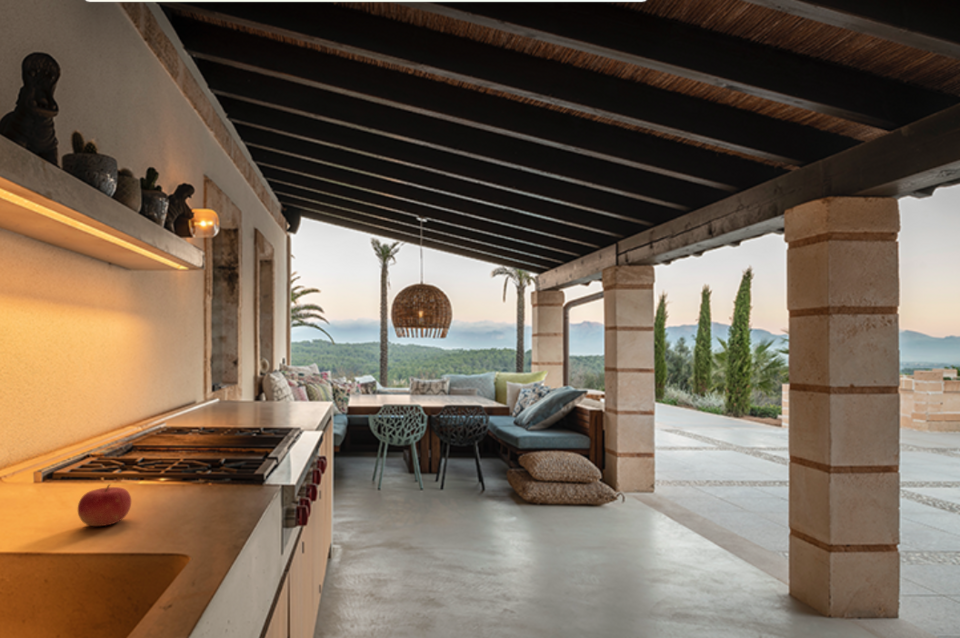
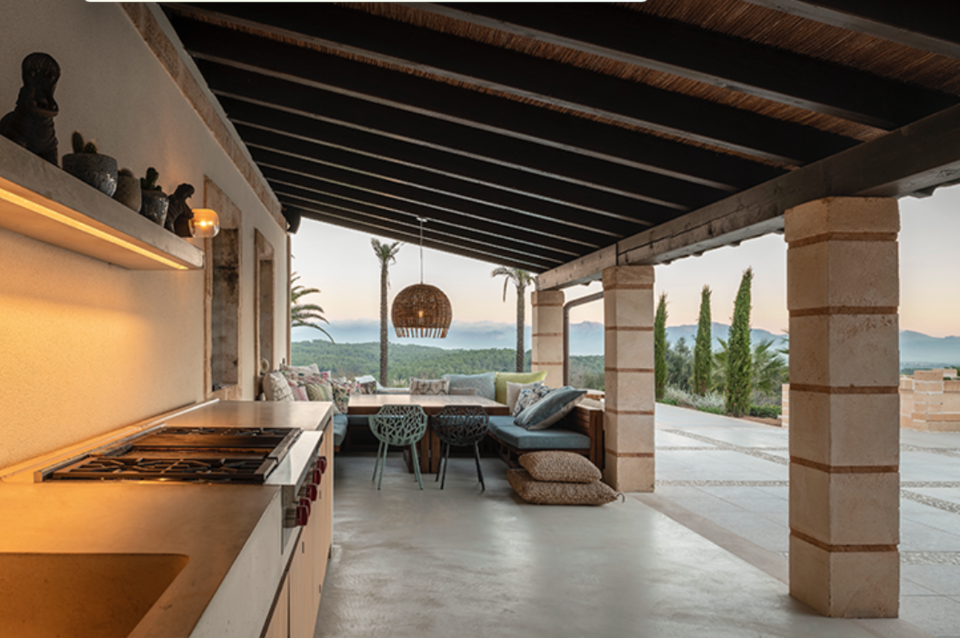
- fruit [77,483,132,527]
